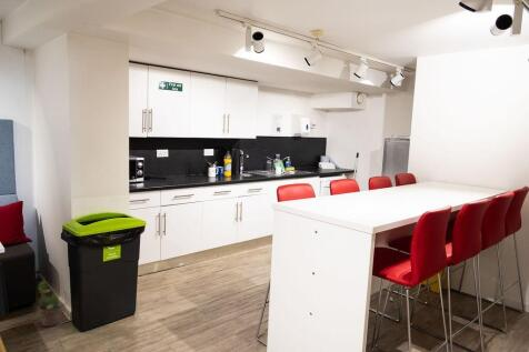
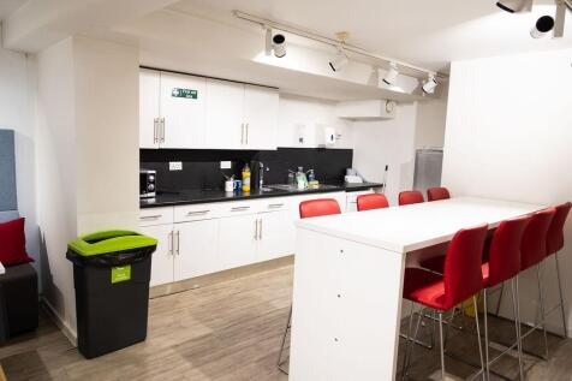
- potted plant [37,280,67,328]
